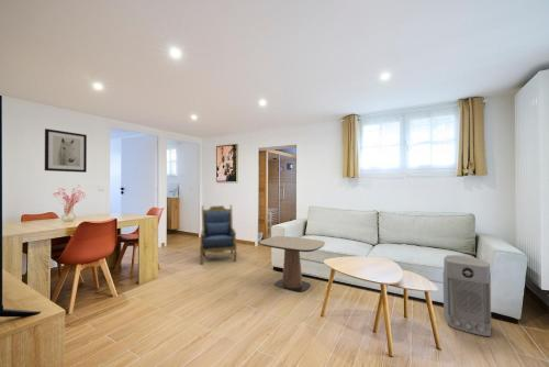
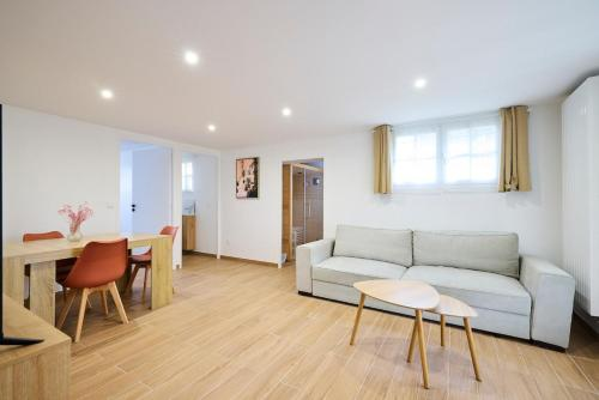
- side table [259,235,326,292]
- air purifier [442,254,492,337]
- armchair [199,203,238,265]
- wall art [44,127,88,174]
